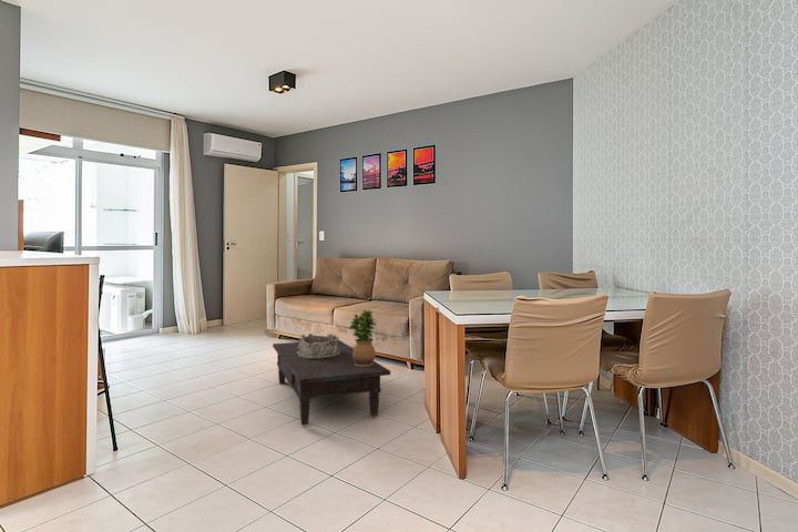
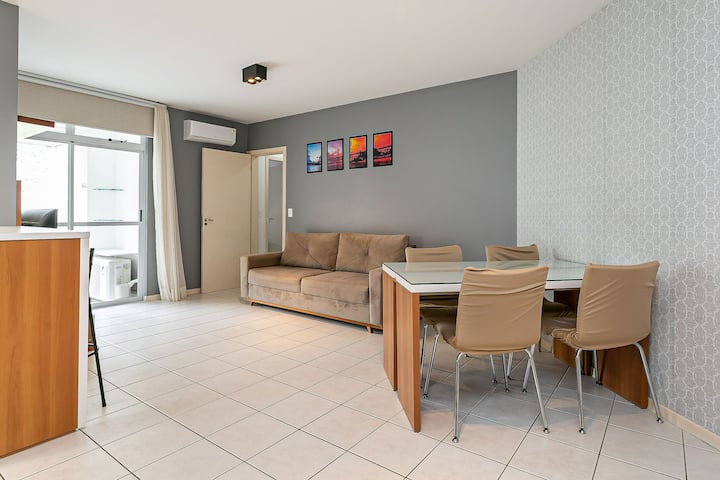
- coffee table [272,339,391,427]
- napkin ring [297,332,340,359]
- potted plant [347,309,378,366]
